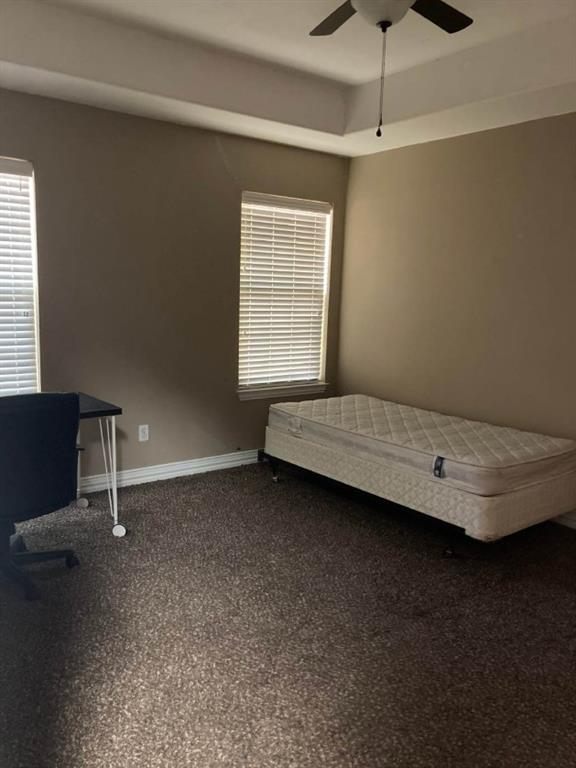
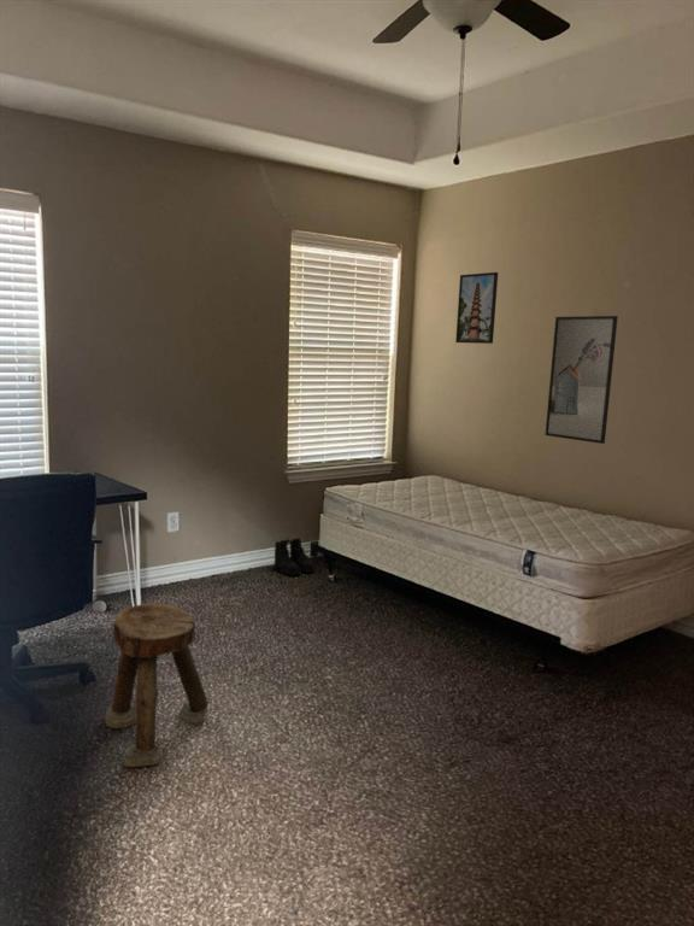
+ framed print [545,315,619,445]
+ boots [274,537,316,576]
+ stool [104,603,210,768]
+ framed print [454,271,499,345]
